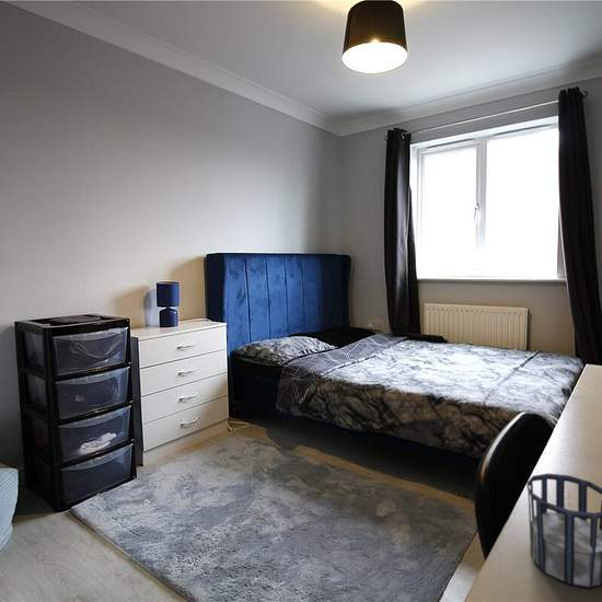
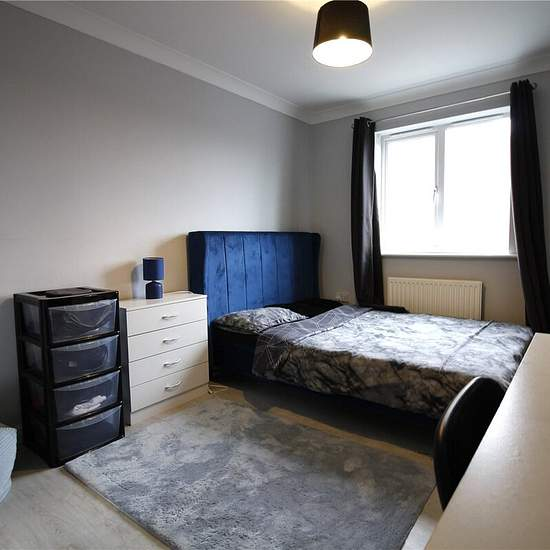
- cup [525,472,602,589]
